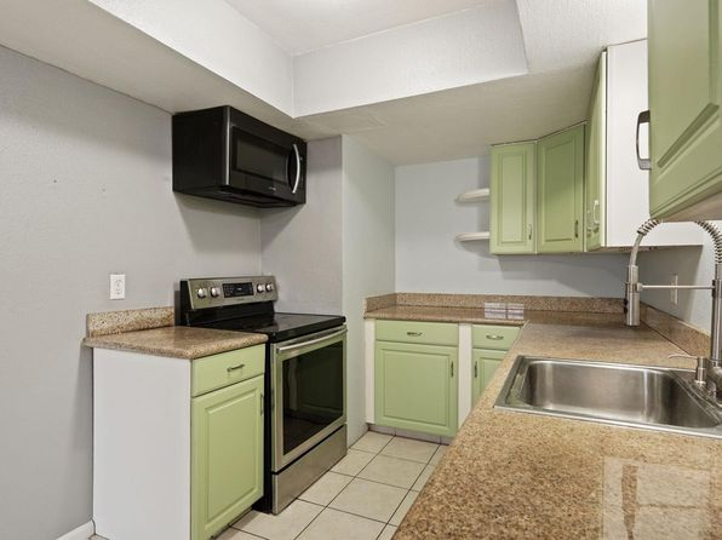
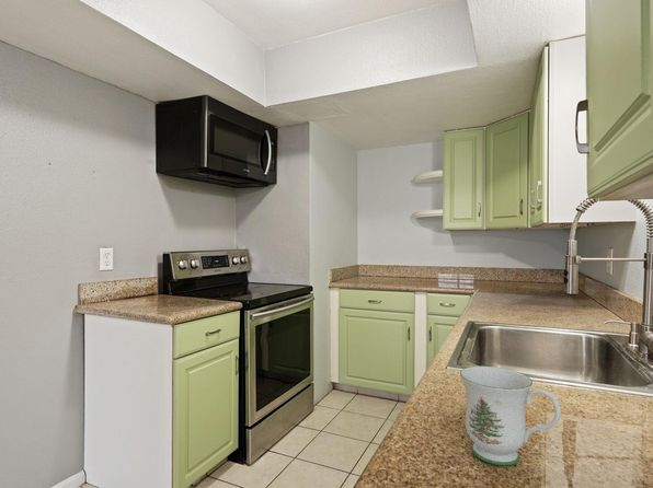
+ mug [459,365,562,466]
